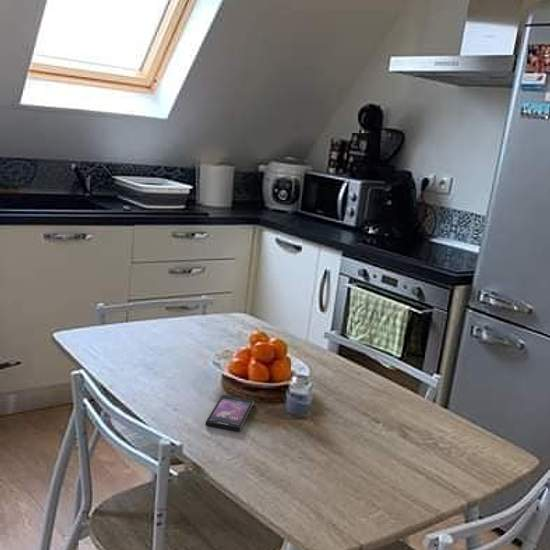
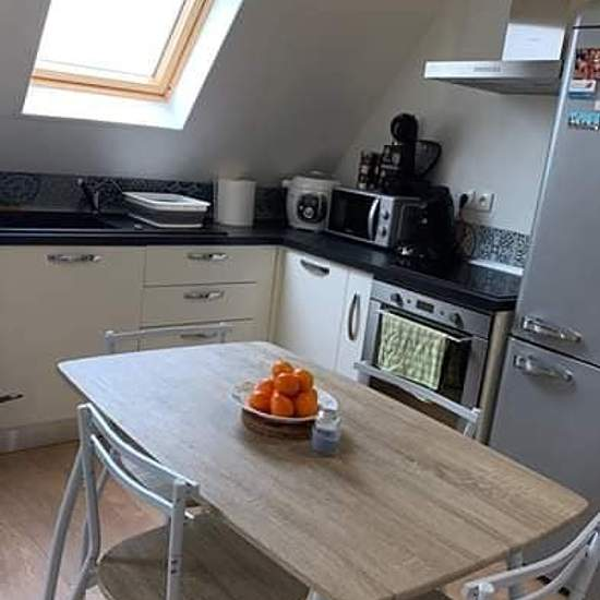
- smartphone [205,394,255,432]
